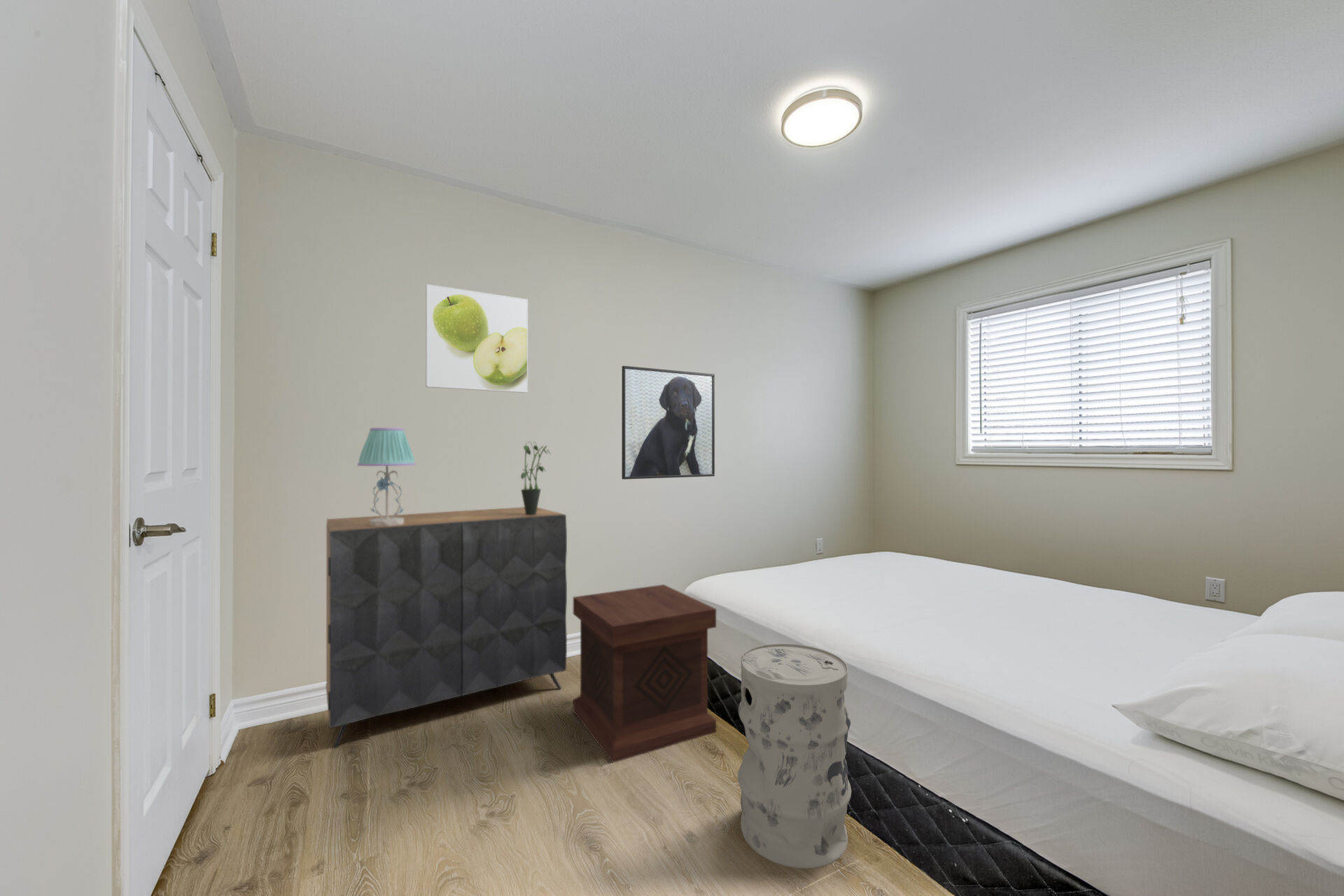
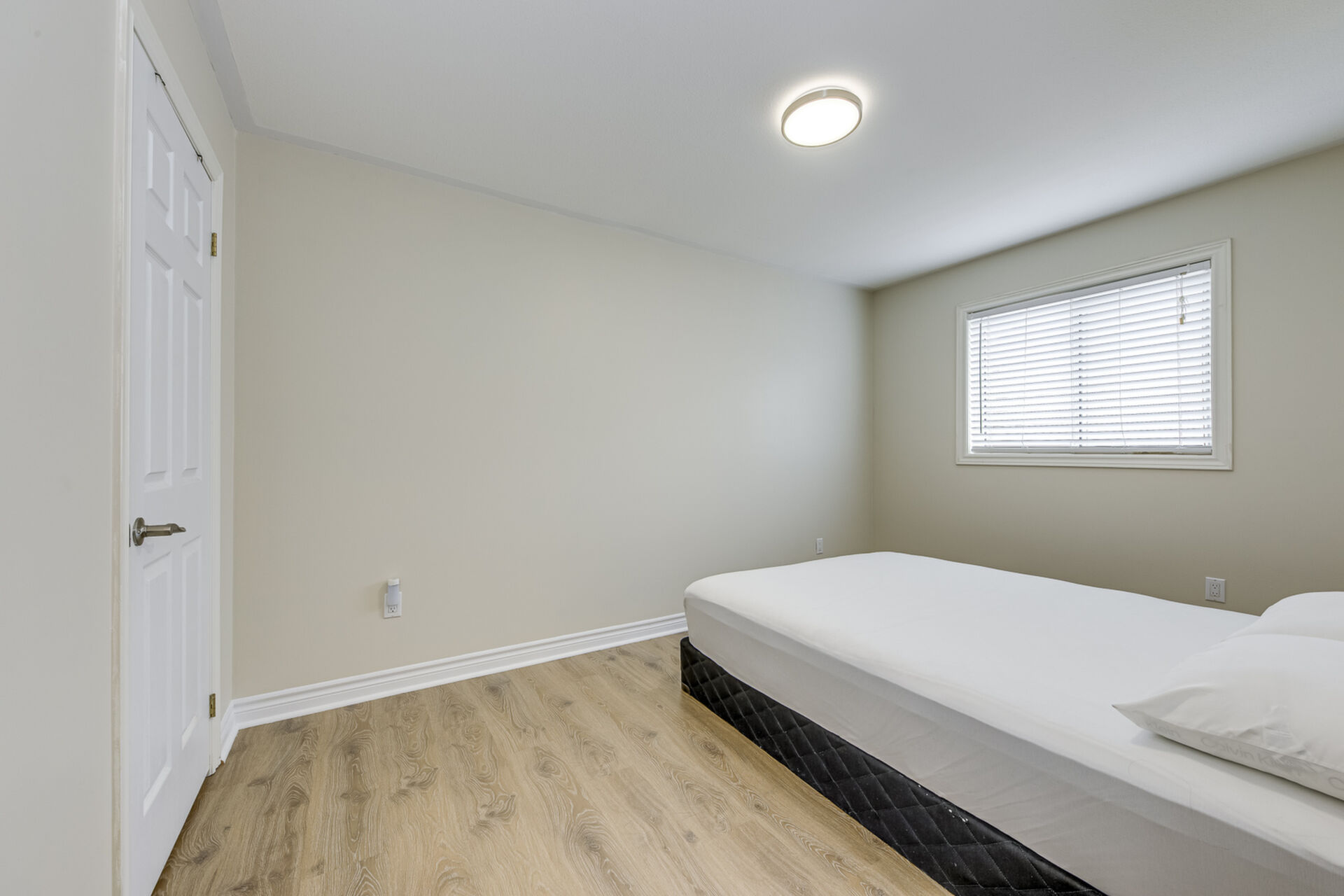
- dresser [325,506,568,749]
- side table [573,584,717,764]
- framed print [621,365,715,480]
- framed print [425,283,528,393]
- potted plant [520,441,552,515]
- trash can [737,643,852,869]
- table lamp [356,427,416,526]
